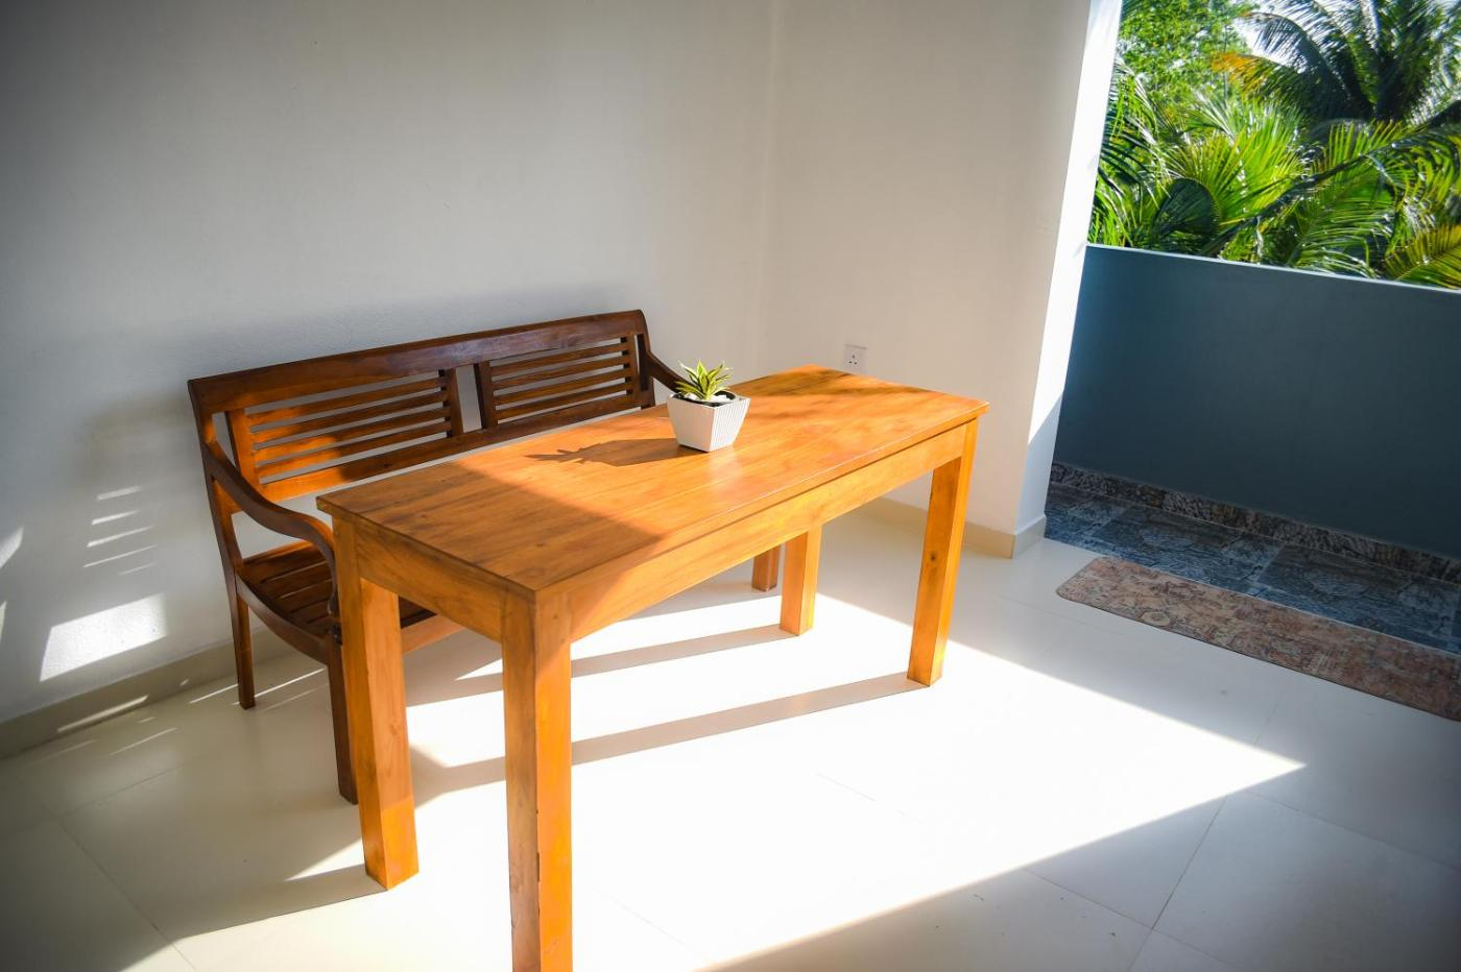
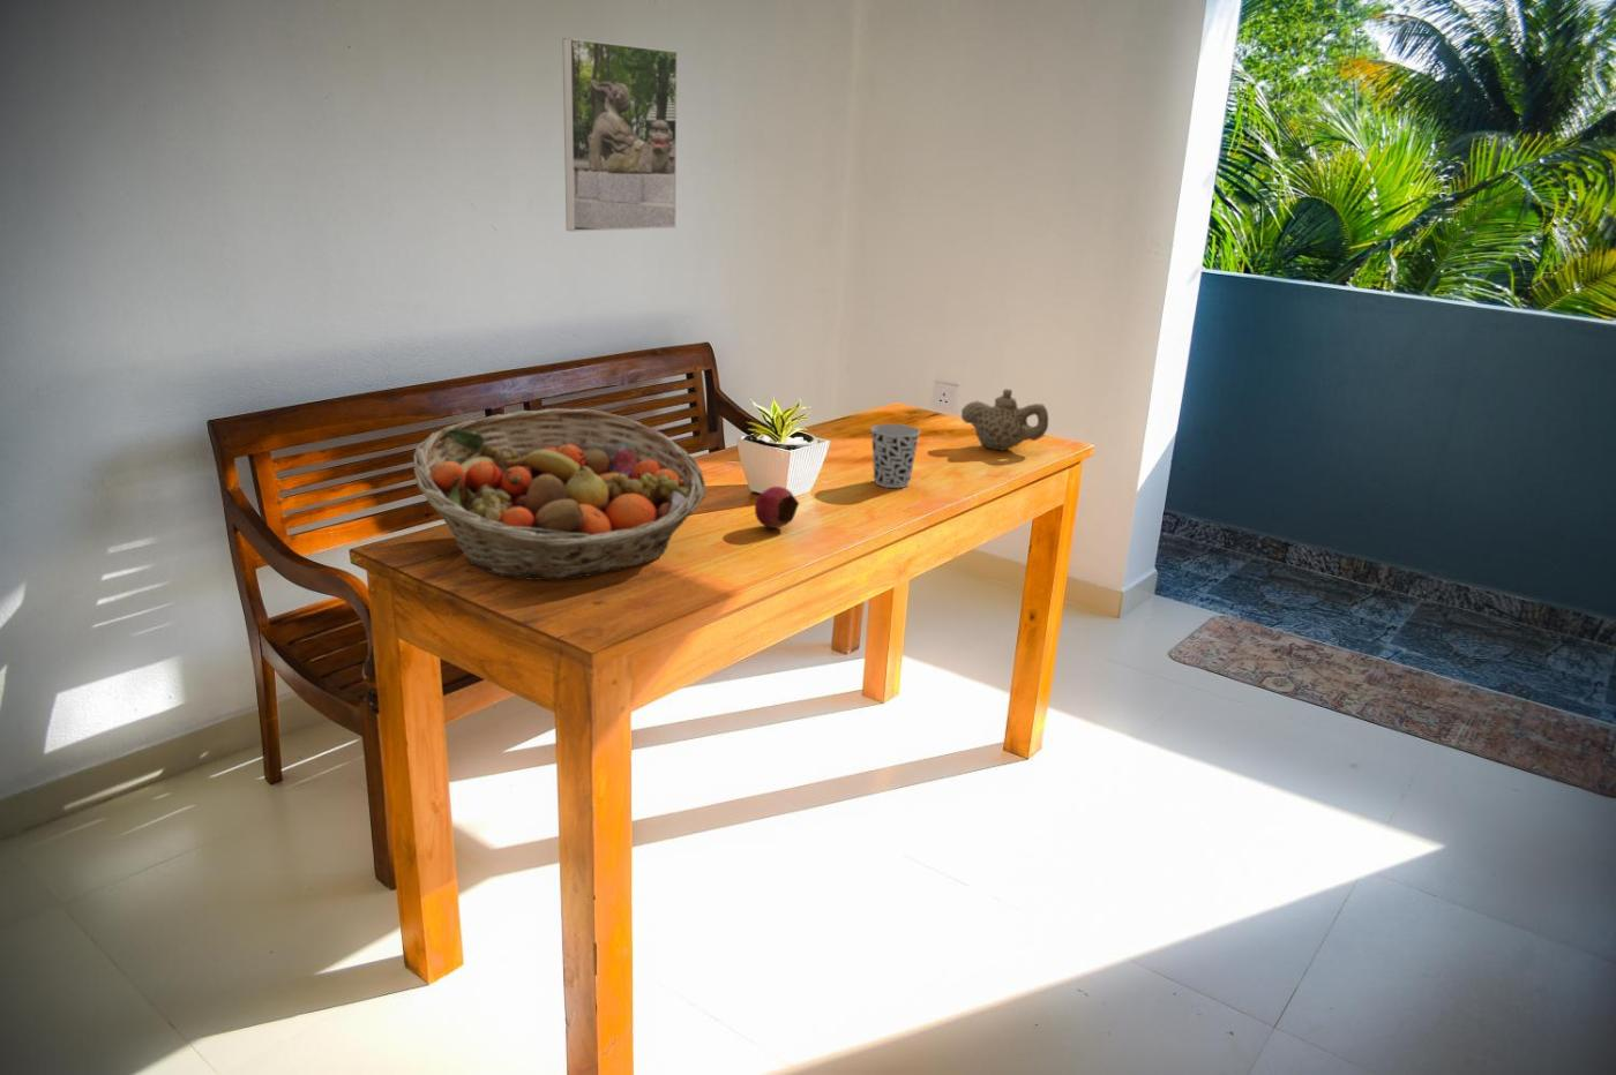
+ fruit basket [412,407,706,582]
+ teapot [960,388,1049,451]
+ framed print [561,37,678,233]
+ cup [869,424,921,490]
+ apple [754,486,800,528]
